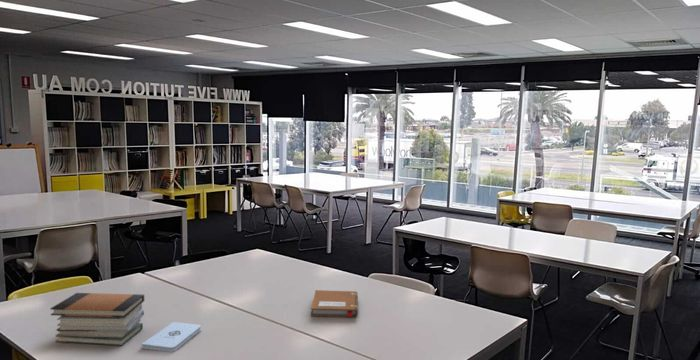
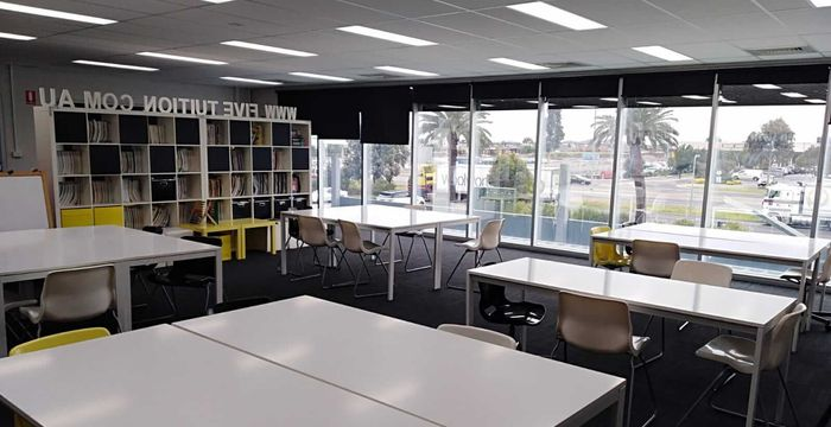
- notepad [141,321,202,353]
- notebook [310,289,359,318]
- book stack [49,292,145,347]
